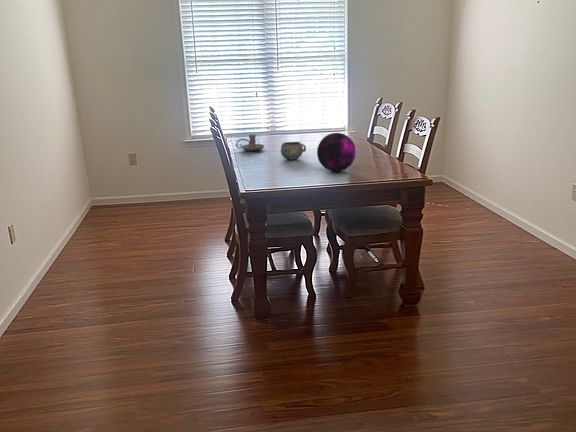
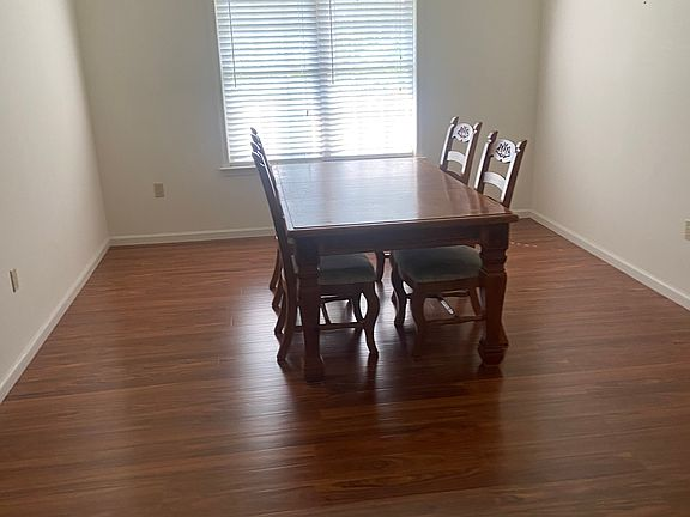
- decorative orb [316,132,357,173]
- decorative bowl [280,141,307,161]
- candle holder [235,134,265,152]
